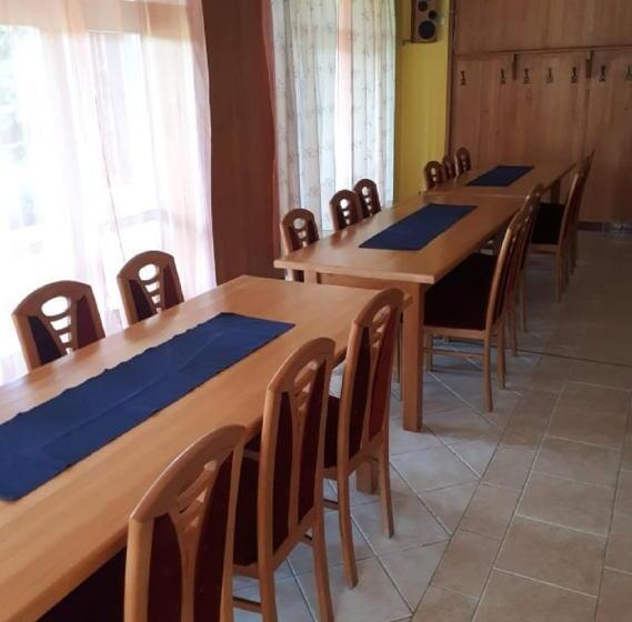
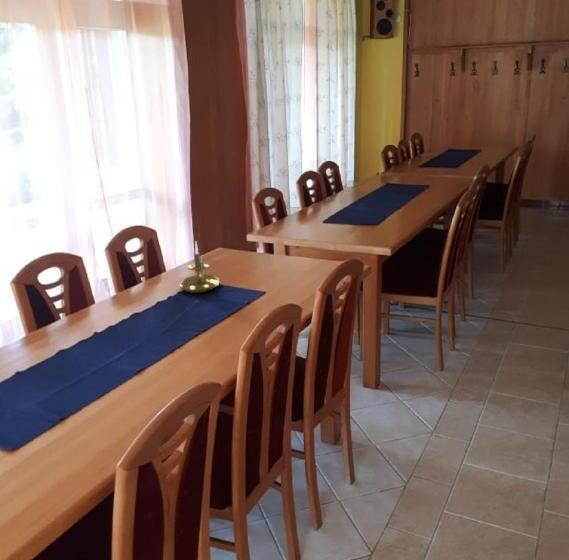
+ candle holder [178,240,220,294]
